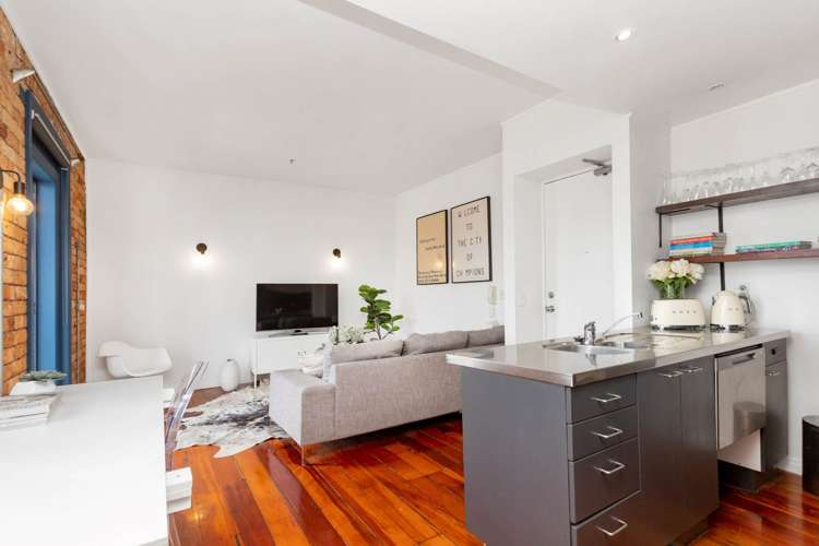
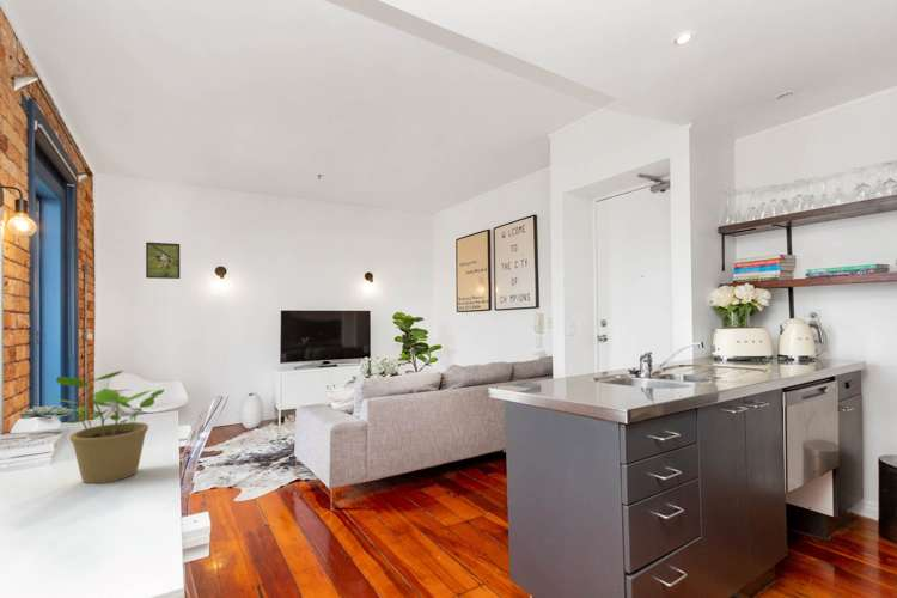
+ potted plant [48,370,165,484]
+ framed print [145,242,181,280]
